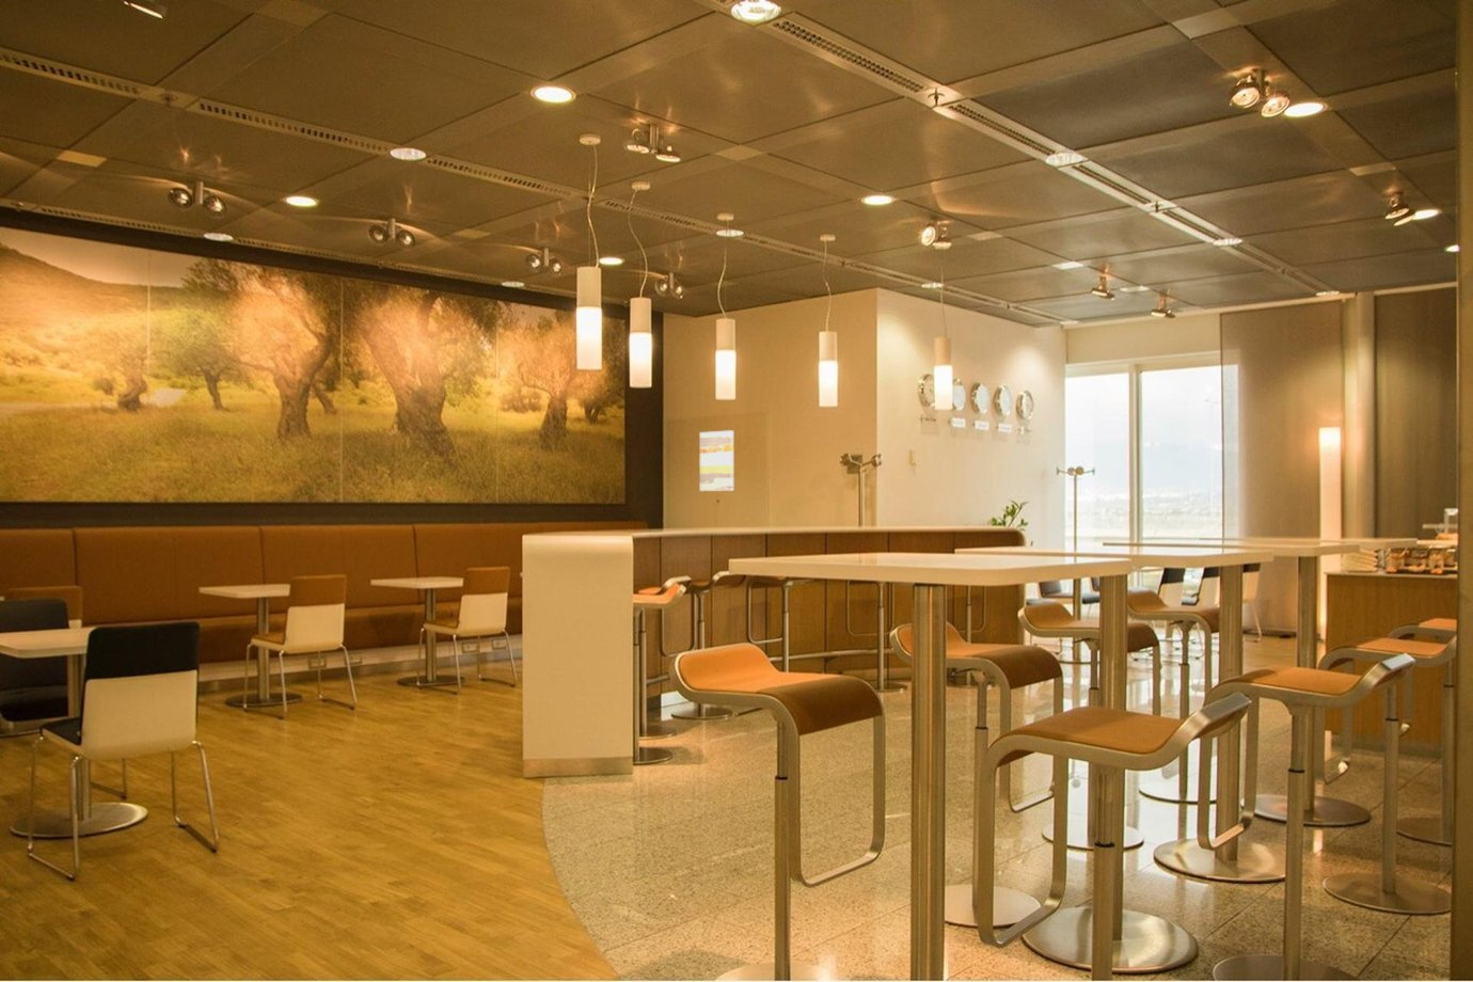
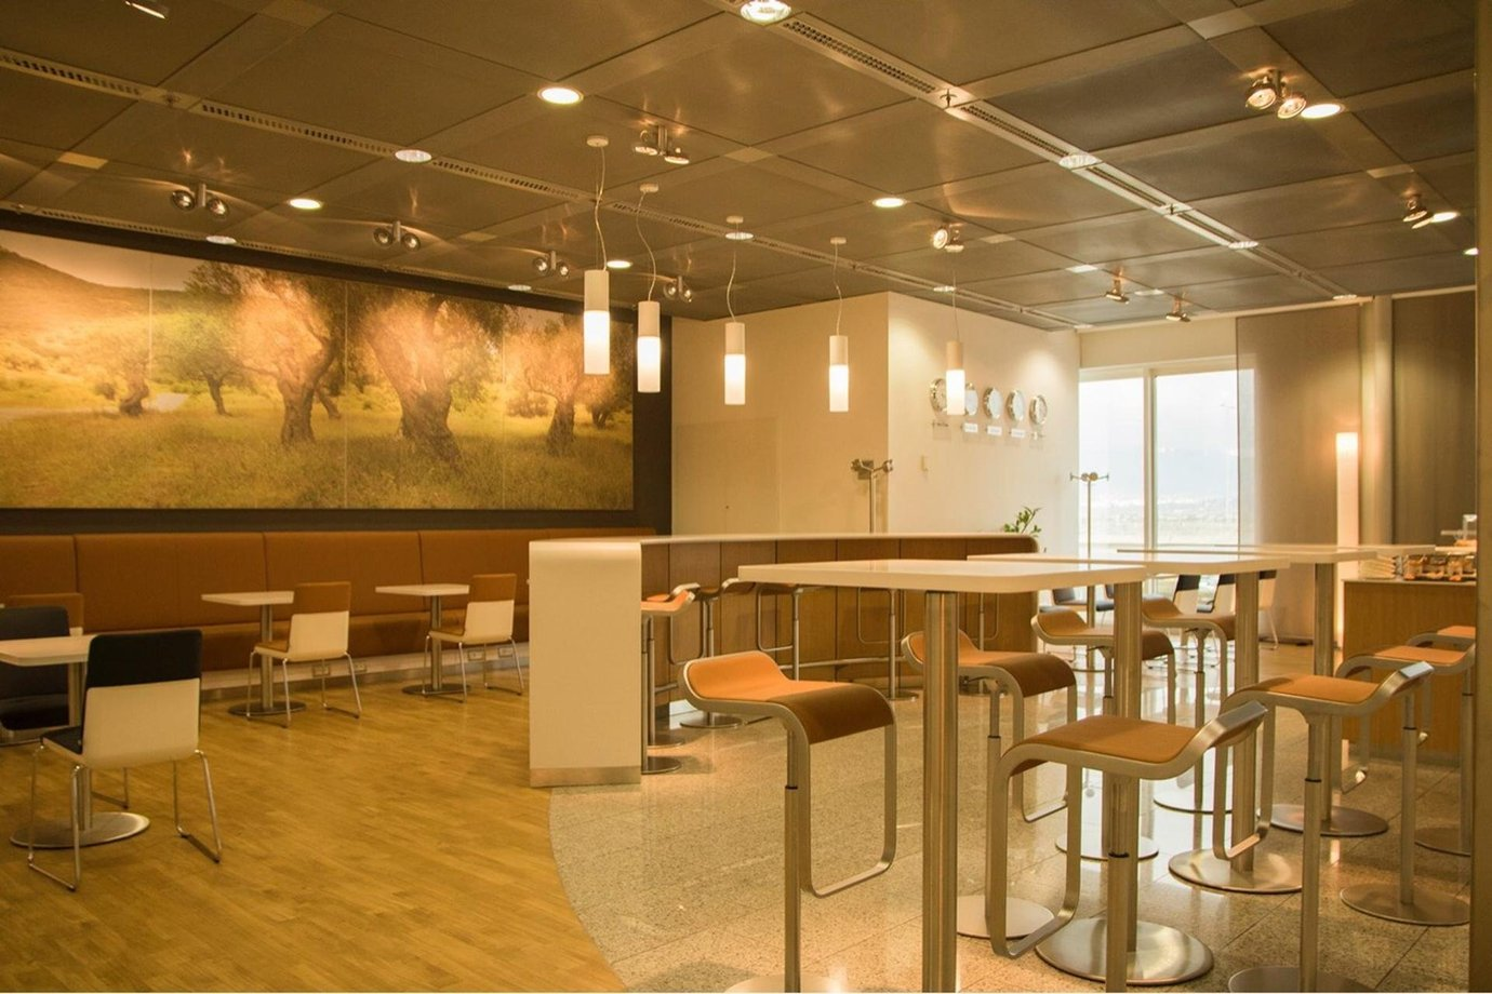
- wall art [699,430,734,492]
